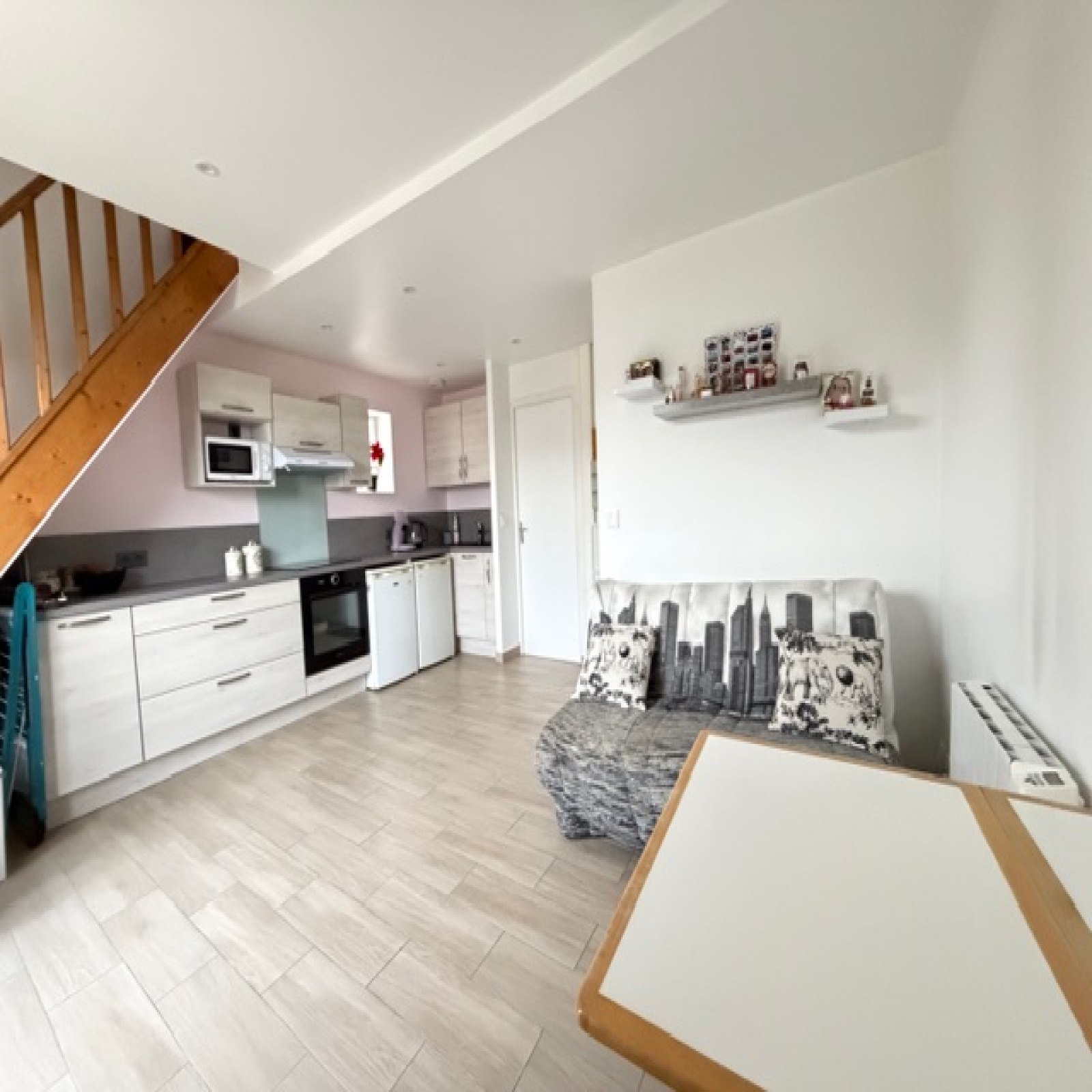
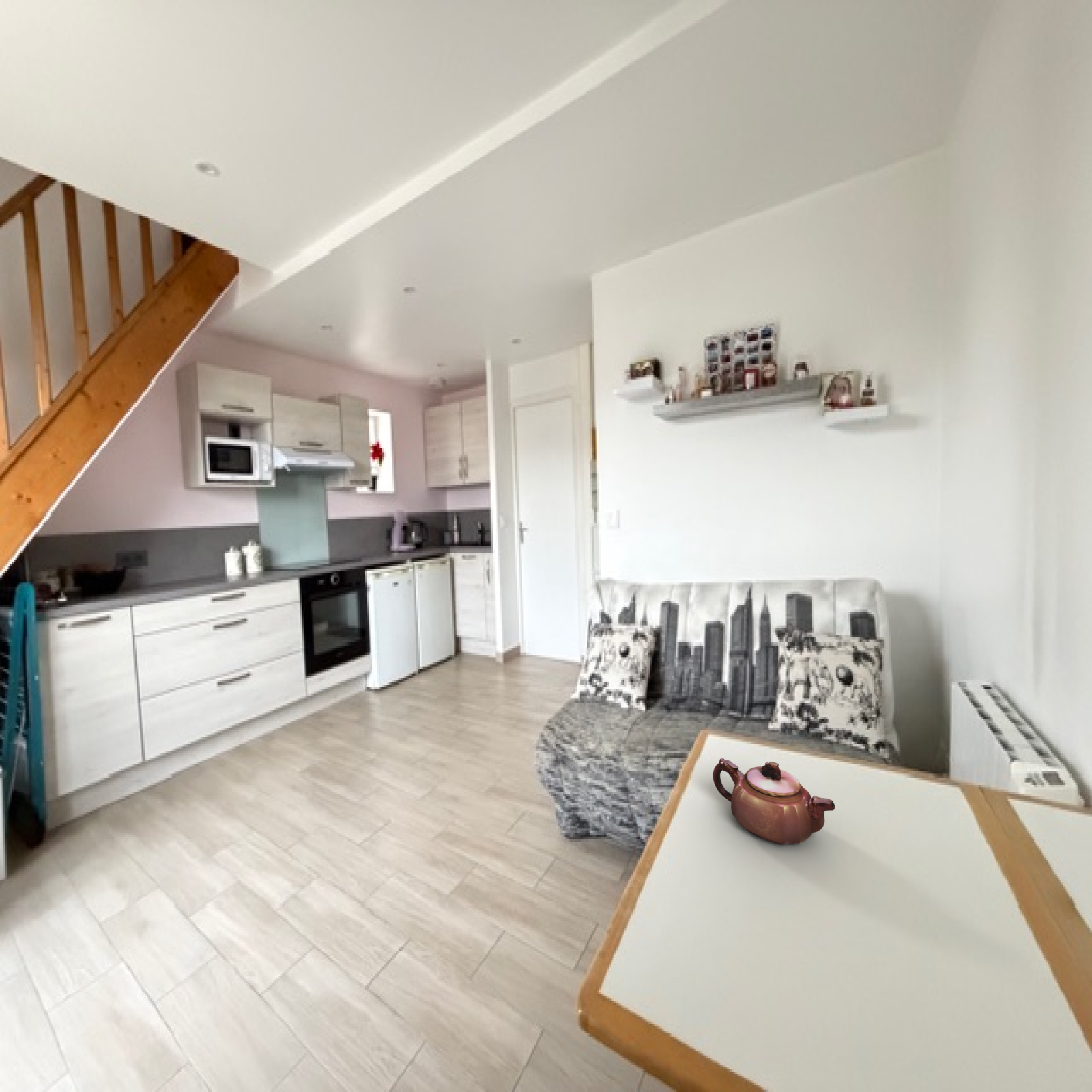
+ teapot [712,758,836,845]
